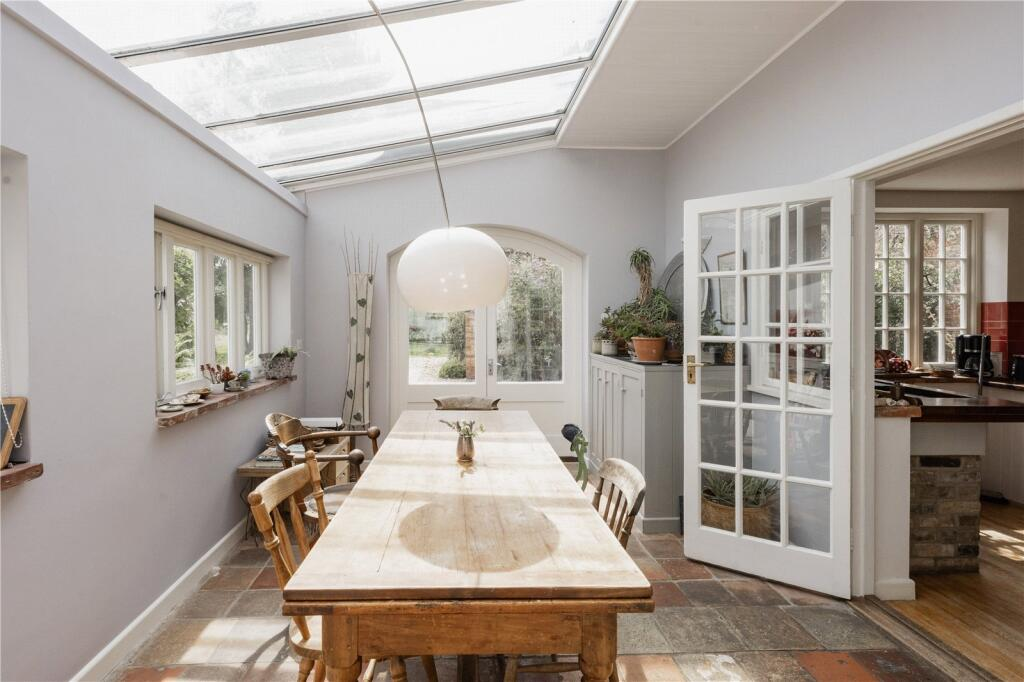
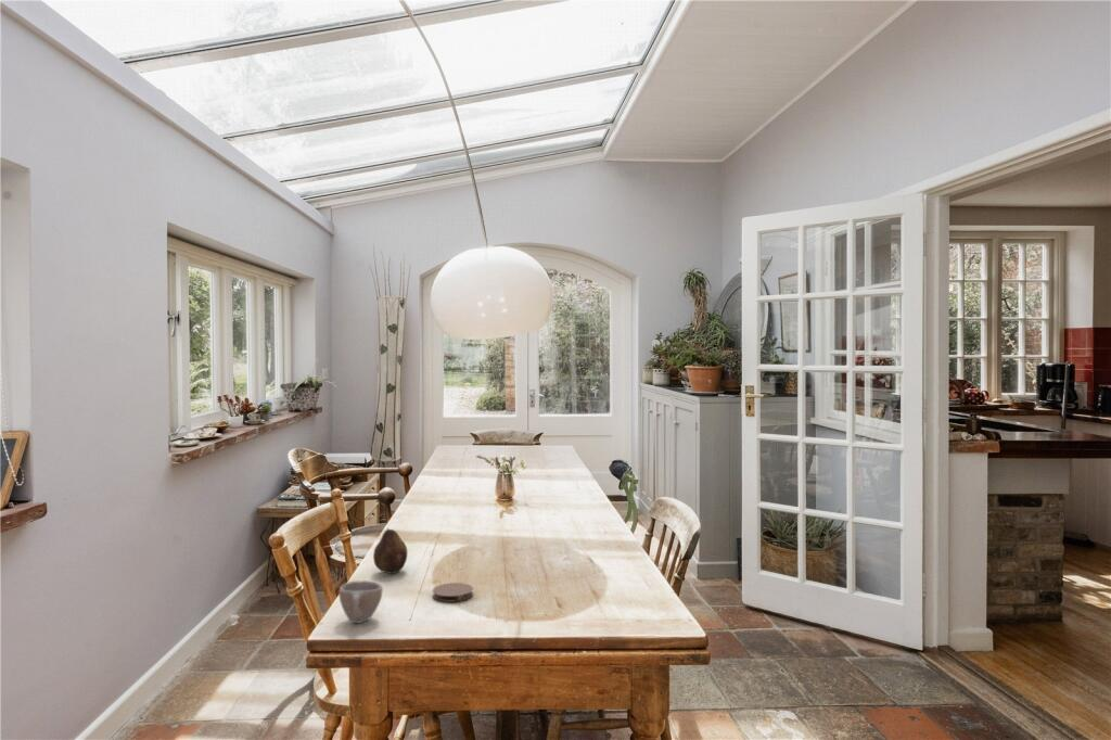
+ cup [337,579,384,624]
+ fruit [372,527,409,575]
+ coaster [432,582,474,603]
